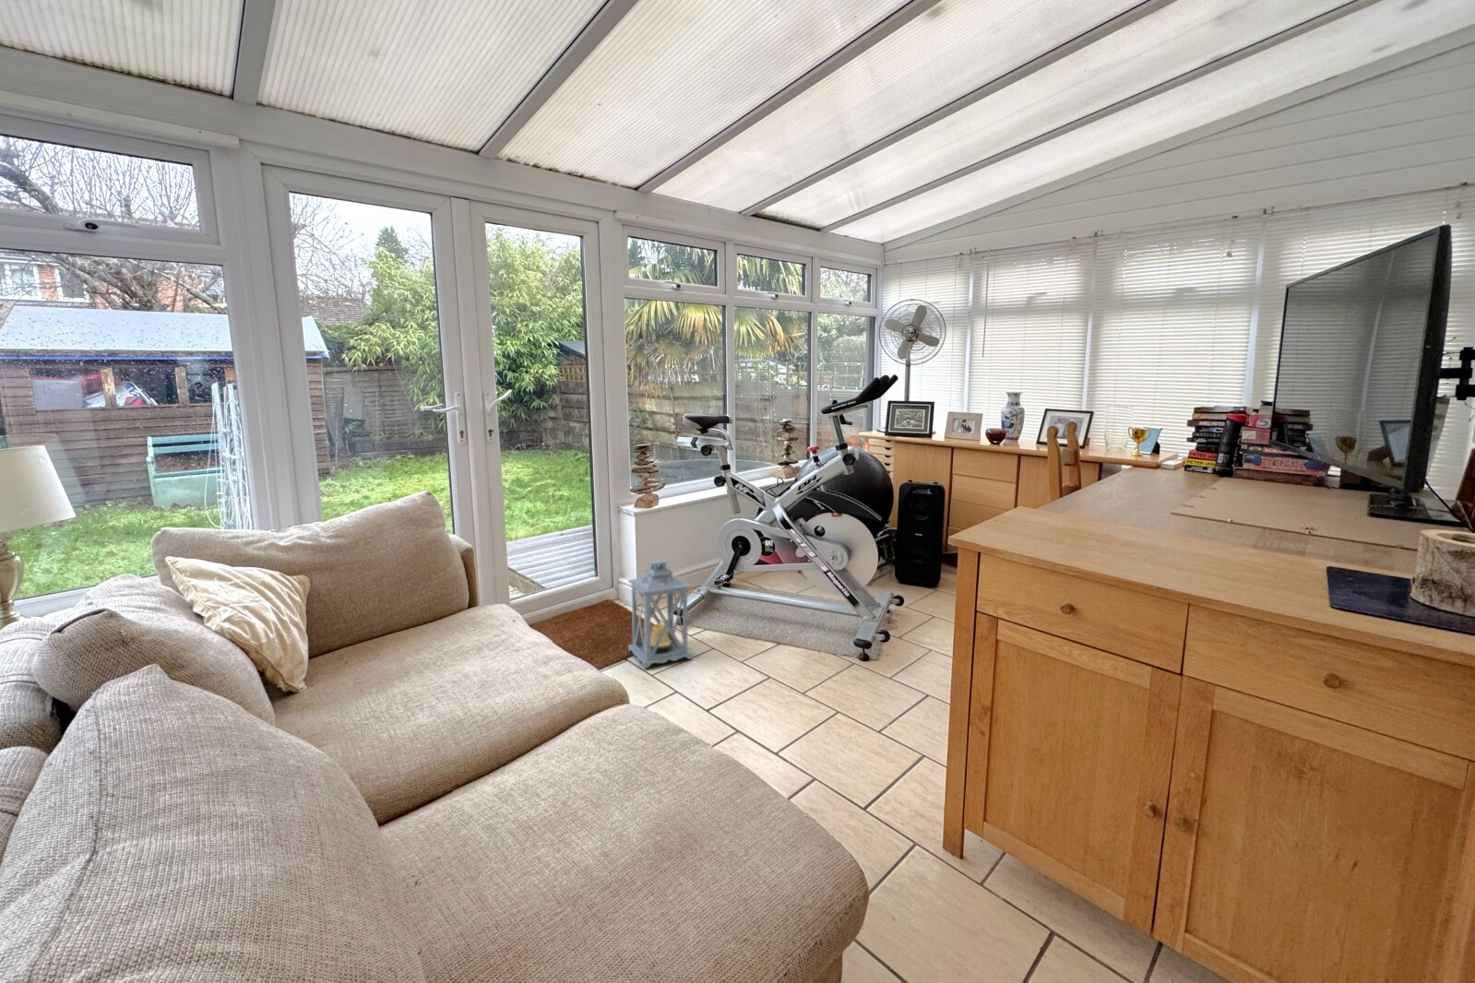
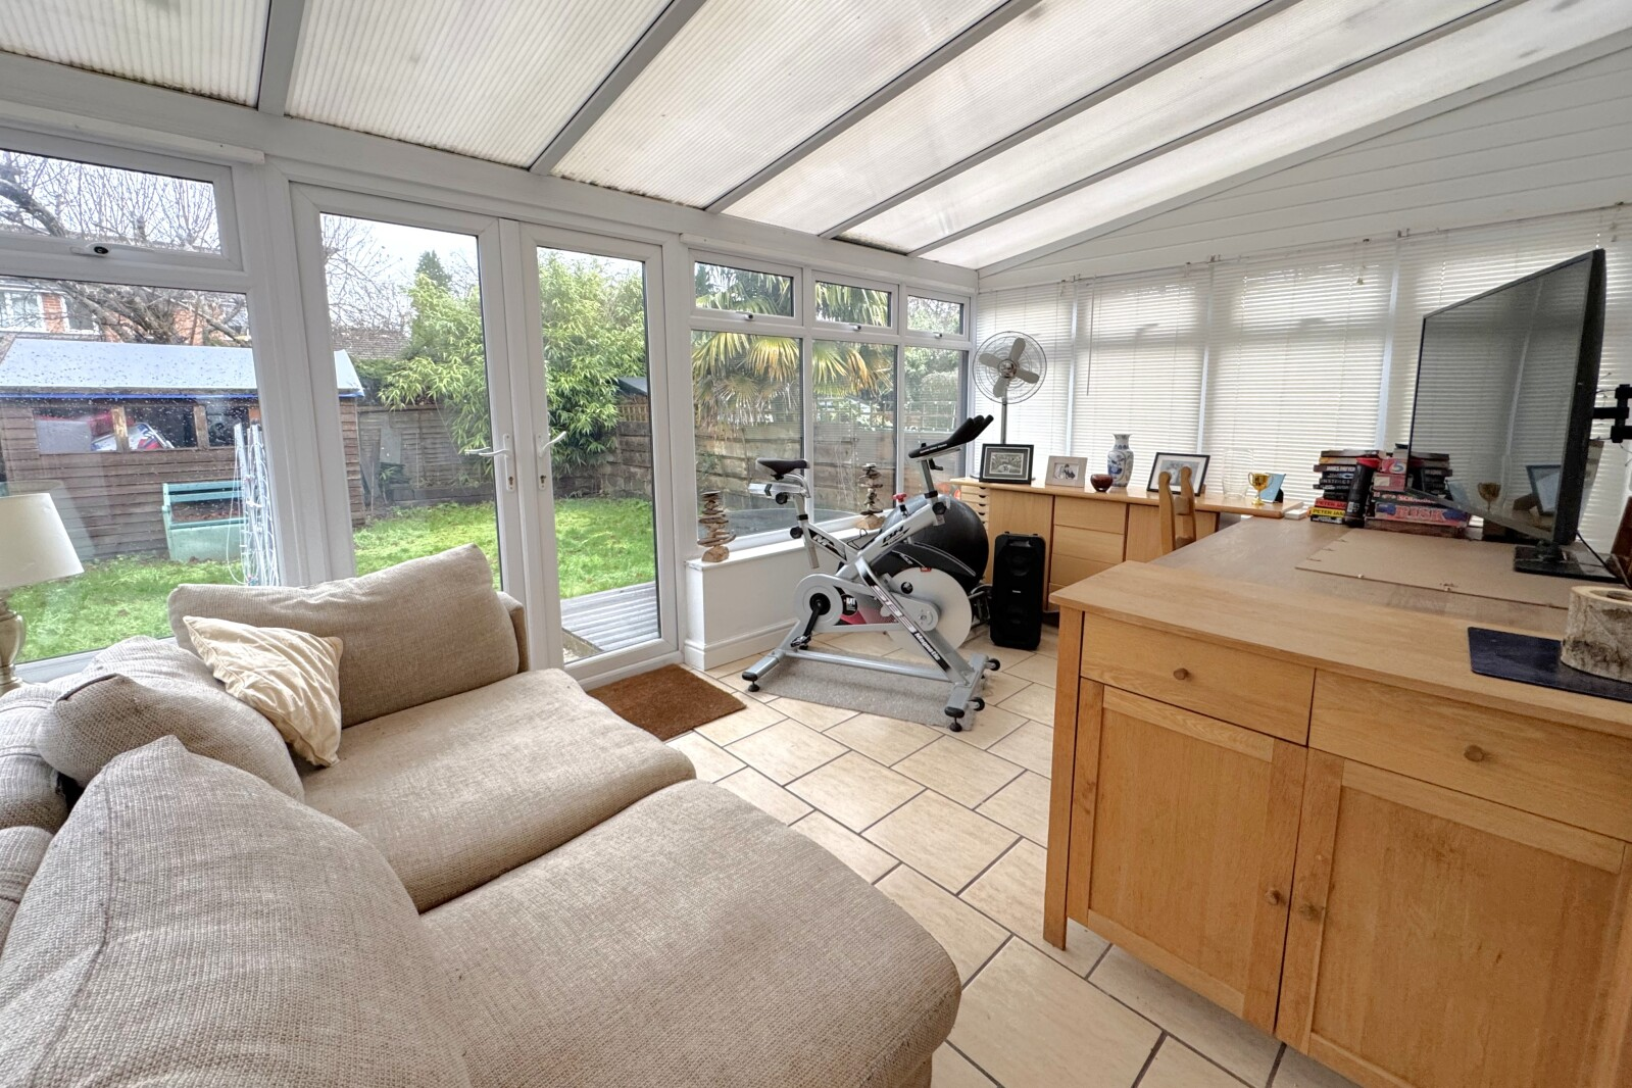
- lantern [628,557,694,669]
